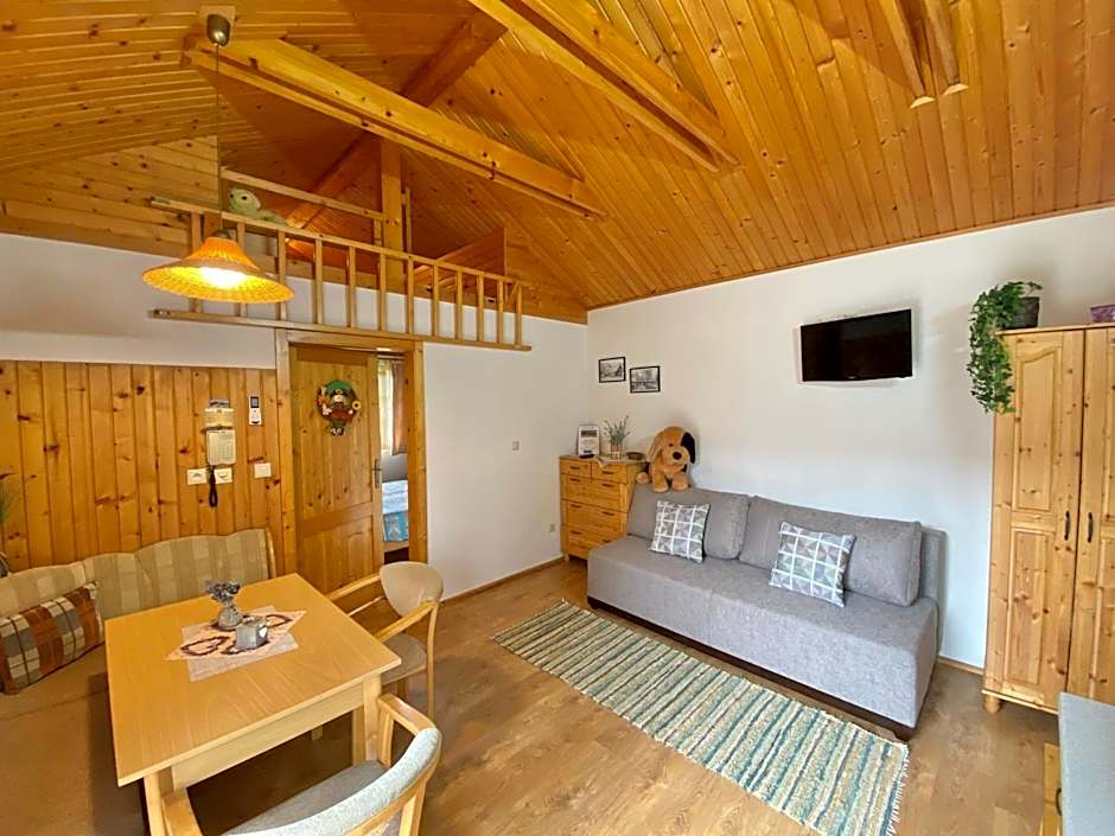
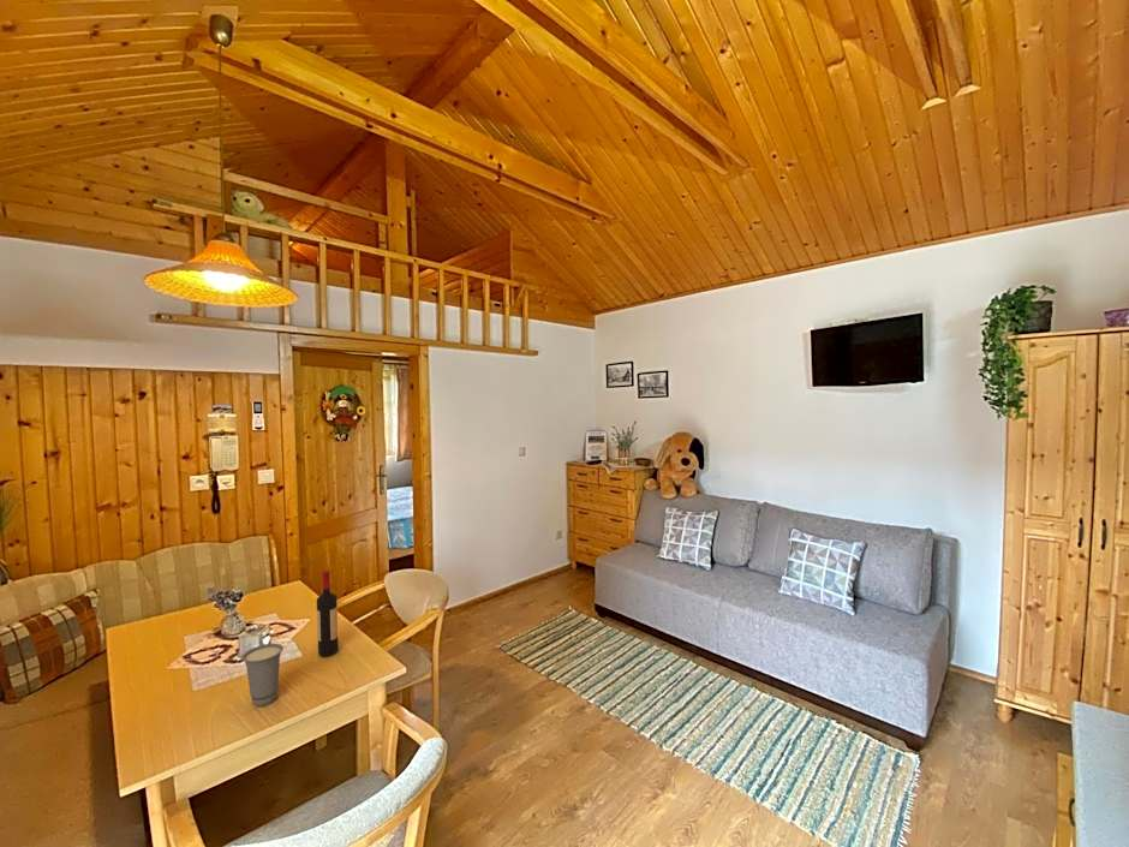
+ wine bottle [316,569,340,657]
+ cup [240,643,285,708]
